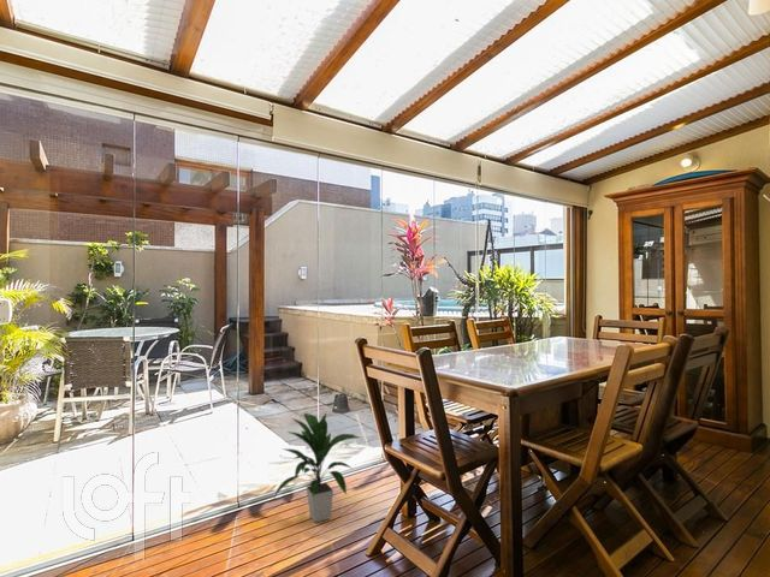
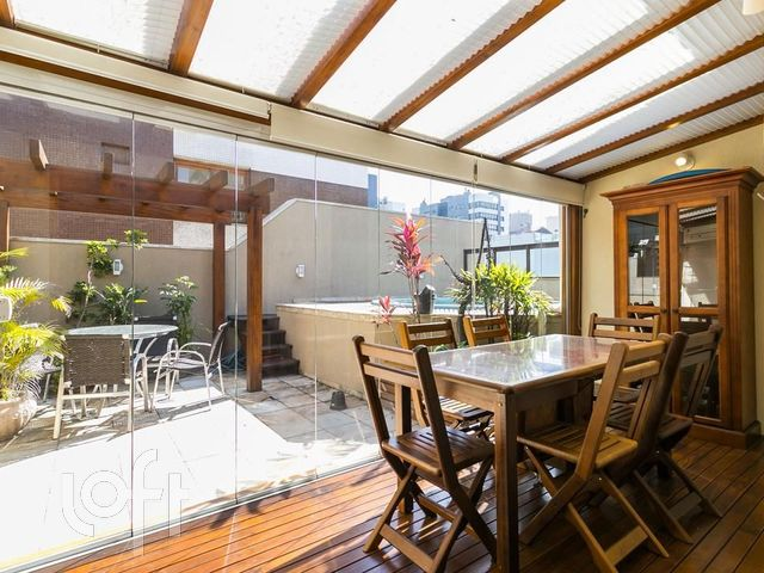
- indoor plant [272,411,361,524]
